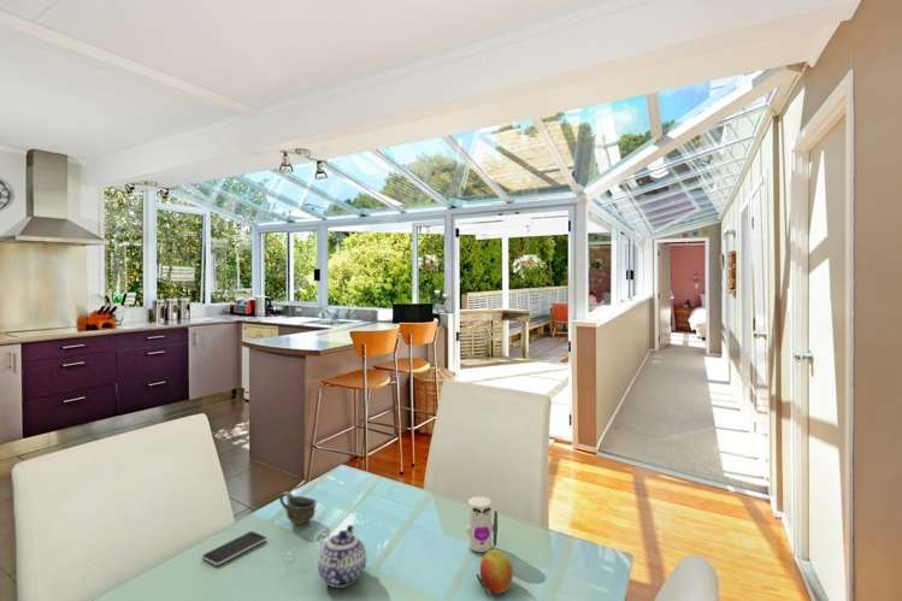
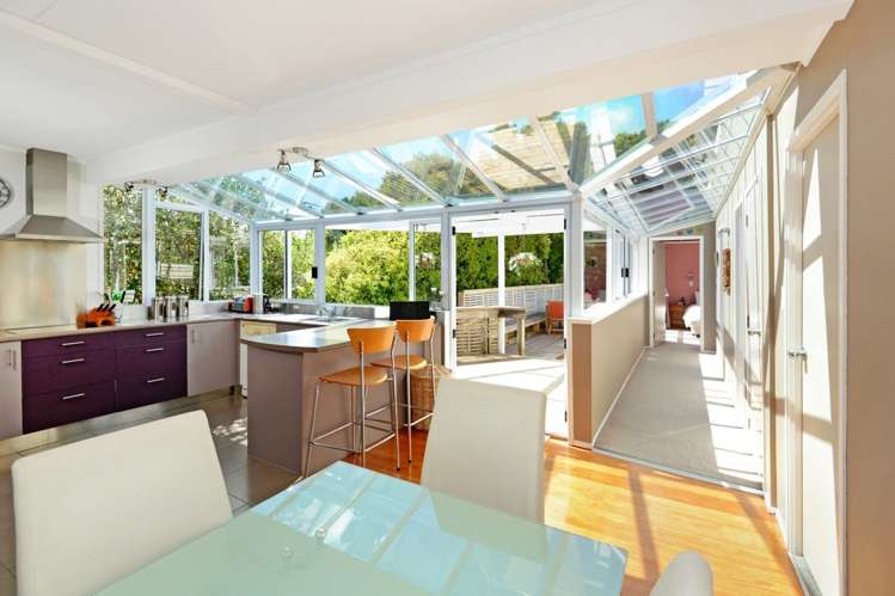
- teapot [317,524,367,589]
- cup [278,490,318,525]
- smartphone [201,530,267,566]
- toy [465,496,499,553]
- fruit [474,548,514,595]
